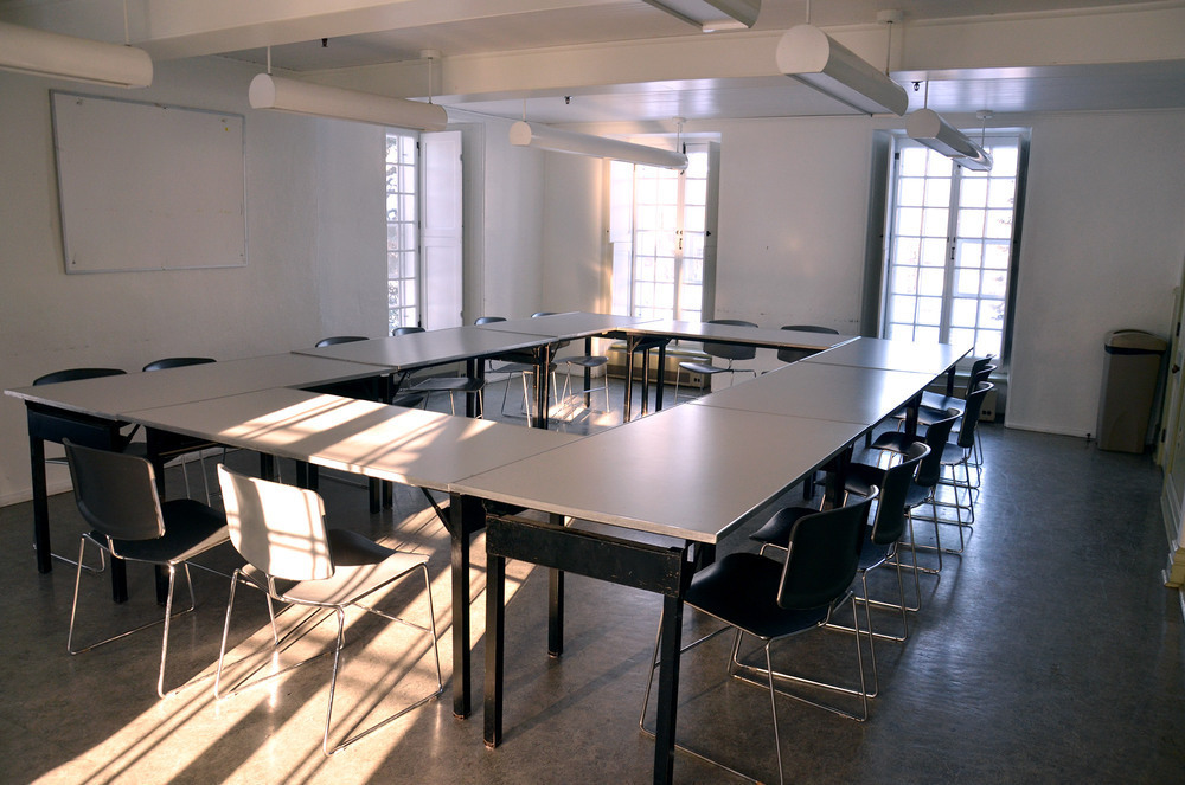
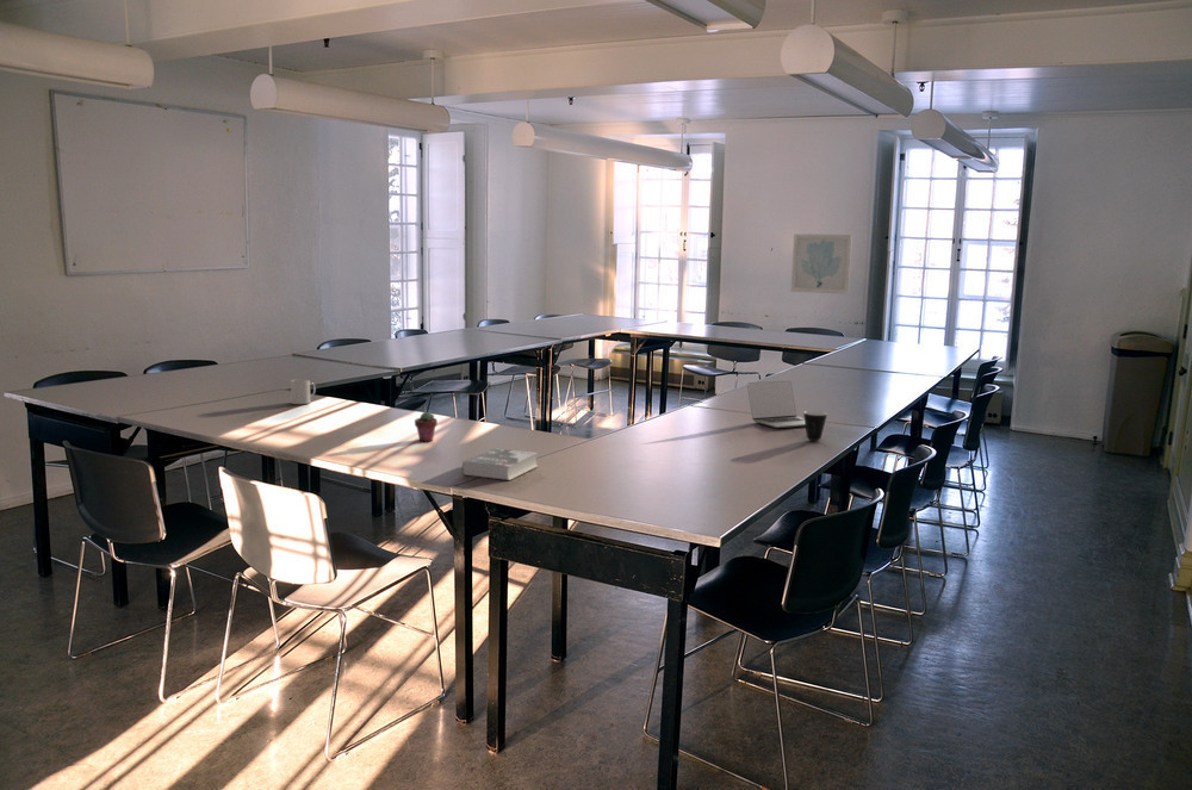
+ wall art [790,232,853,296]
+ mug [290,378,317,405]
+ laptop [746,380,806,429]
+ book [461,447,539,481]
+ potted succulent [414,410,439,442]
+ mug [802,410,828,442]
